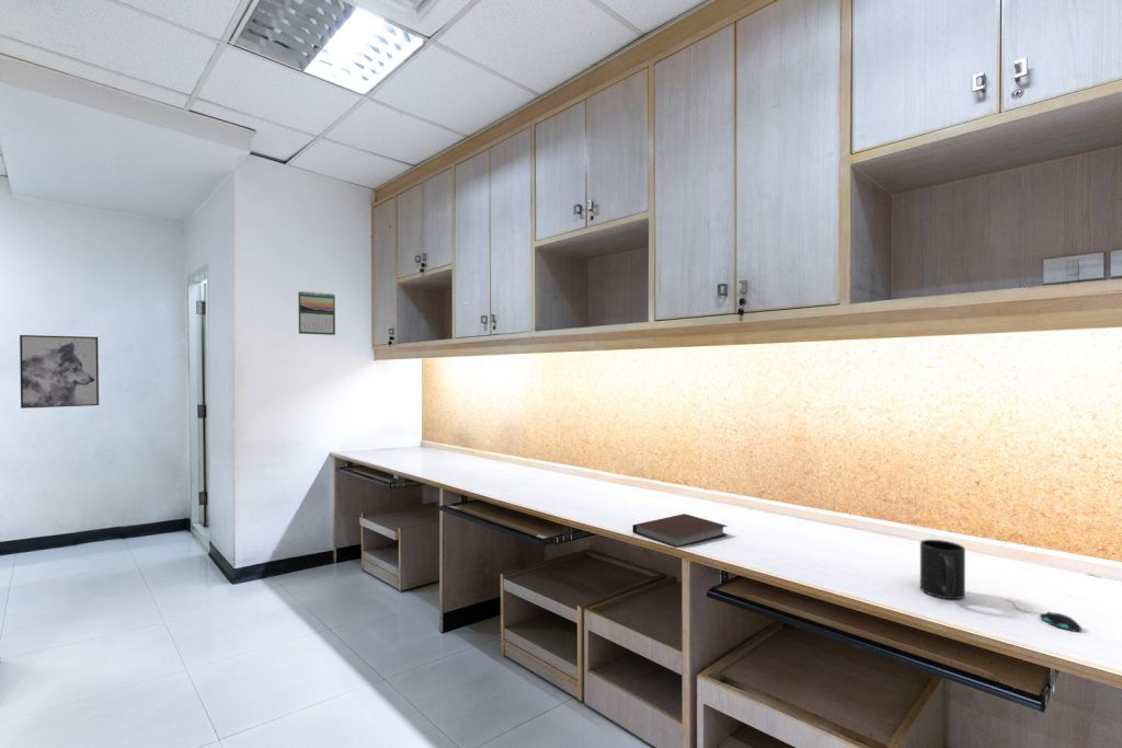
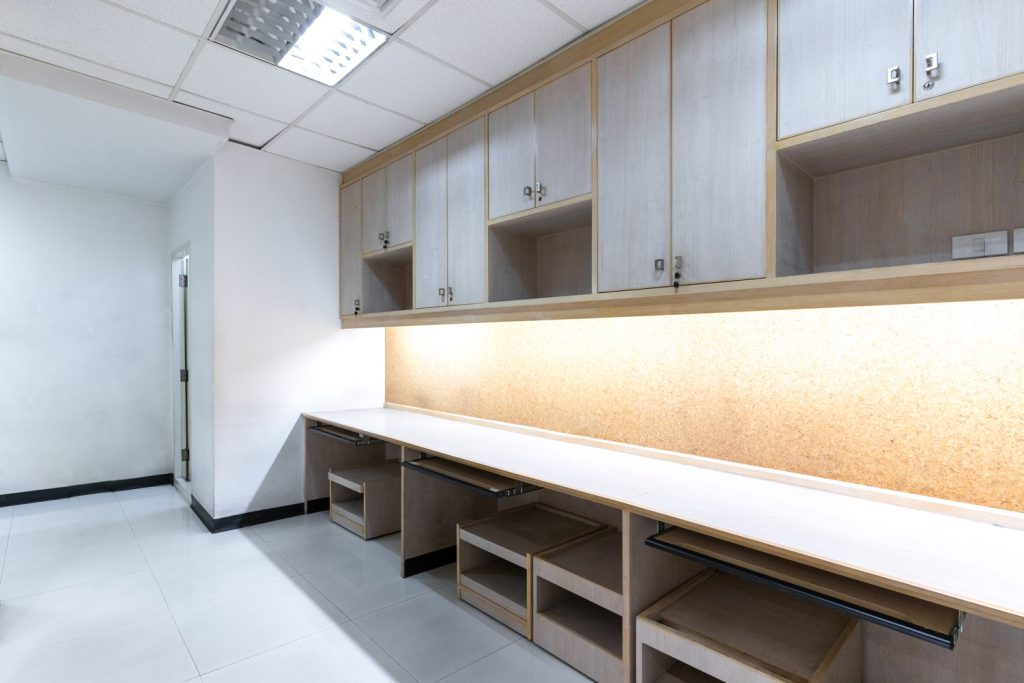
- wall art [19,334,100,410]
- mouse [1004,598,1083,632]
- mug [919,539,966,600]
- calendar [297,290,336,336]
- notebook [631,513,729,549]
